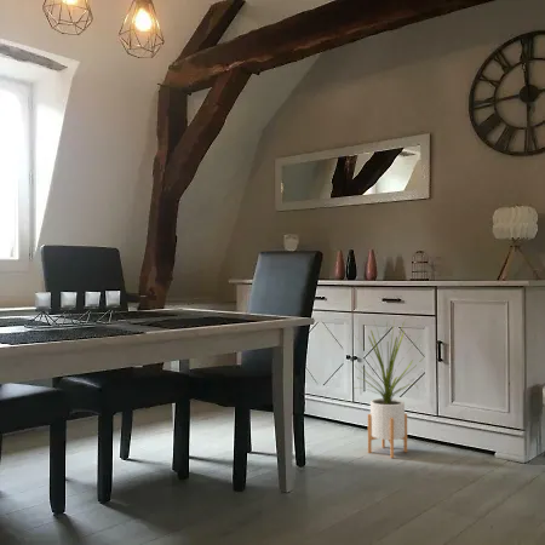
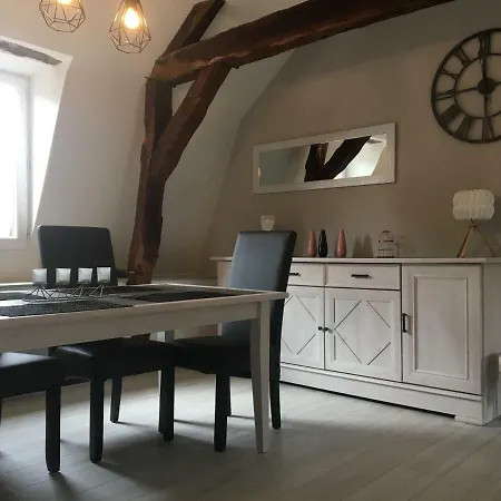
- house plant [351,319,426,459]
